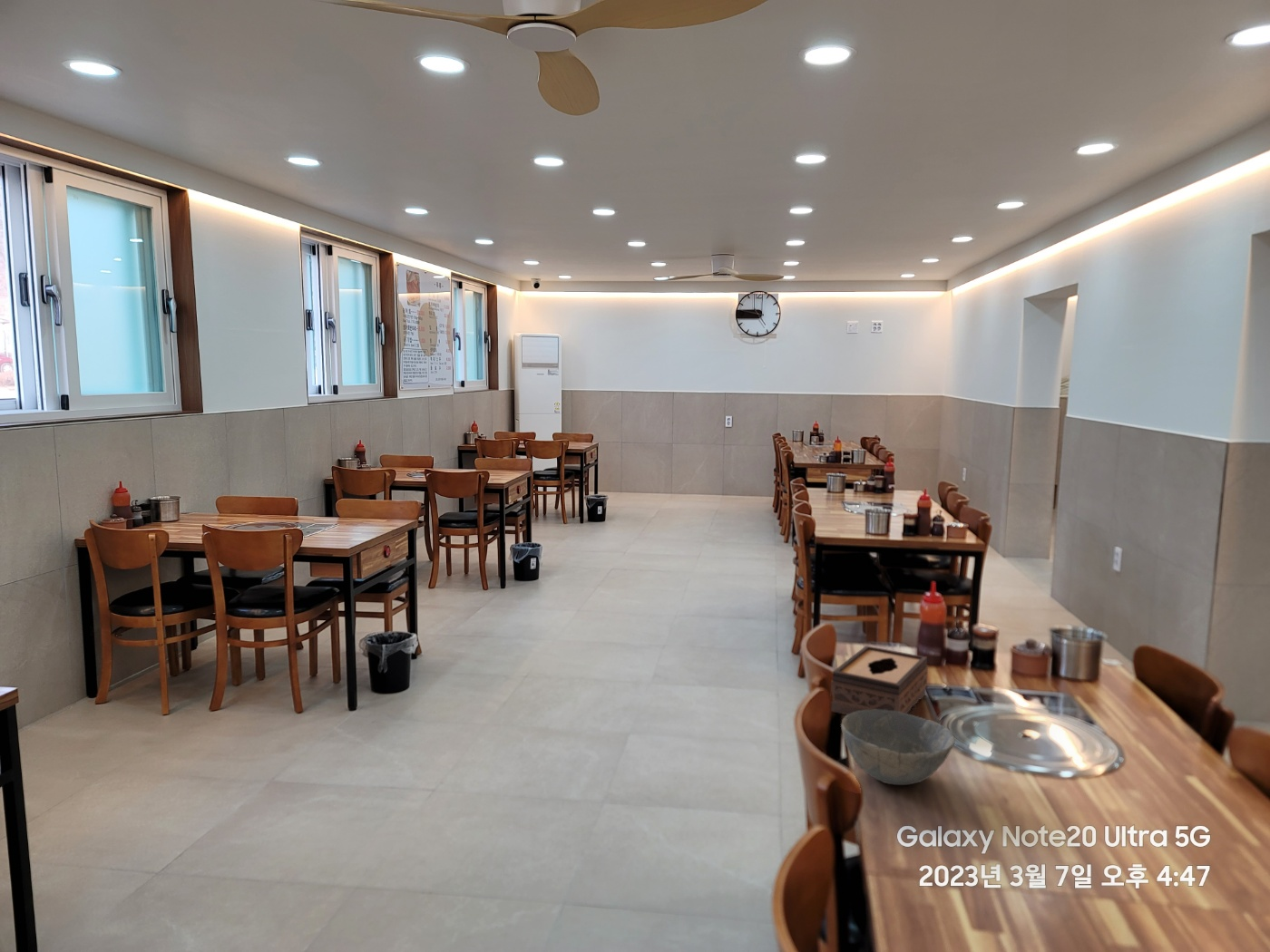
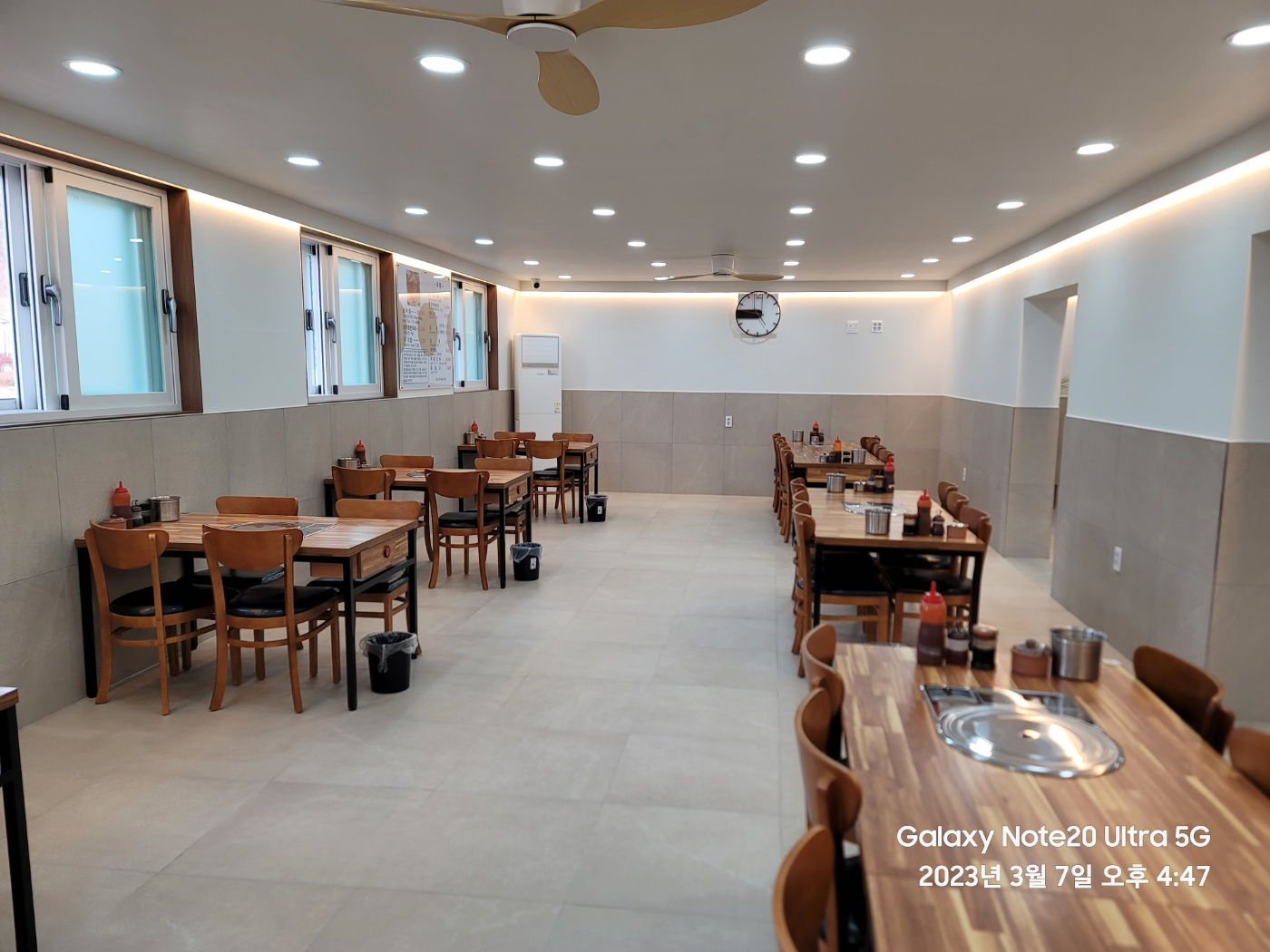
- tissue box [830,645,929,715]
- bowl [840,710,956,786]
